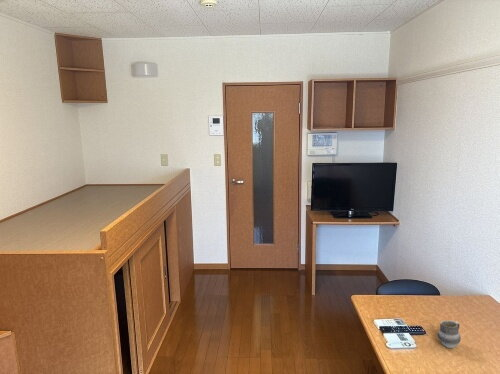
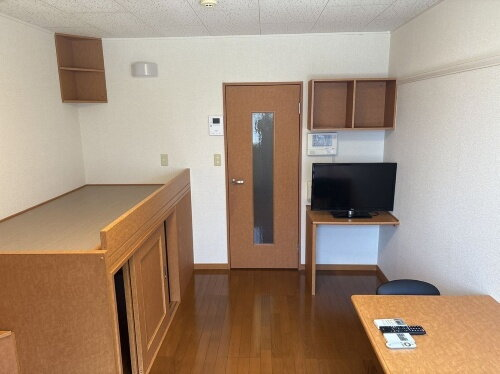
- cup [437,319,462,349]
